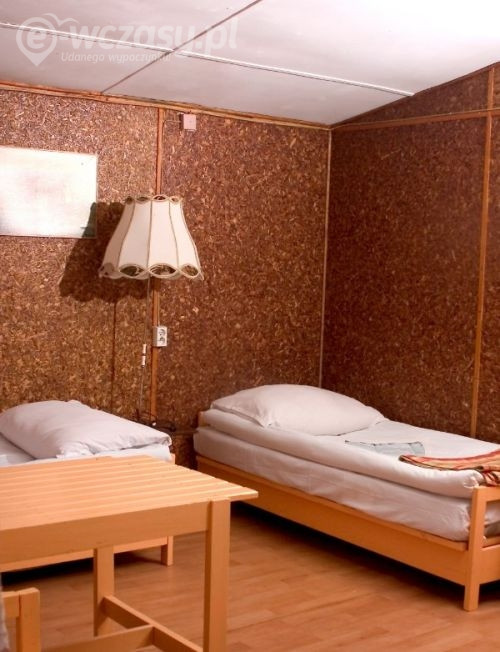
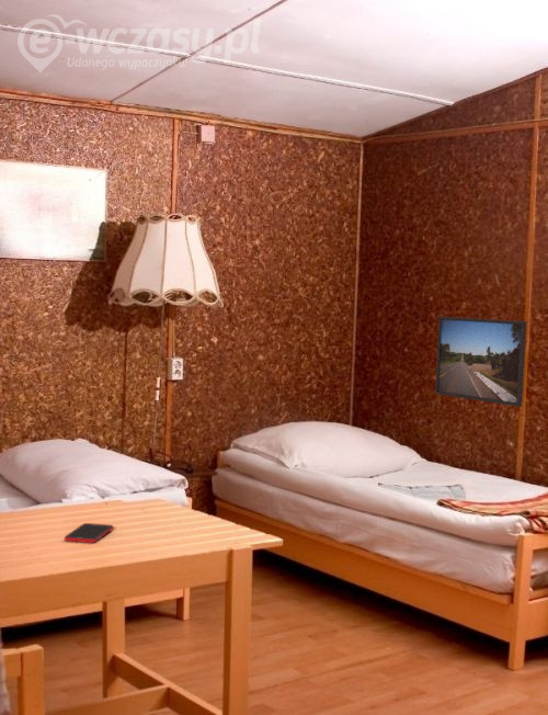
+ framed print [434,316,527,408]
+ cell phone [64,522,114,544]
